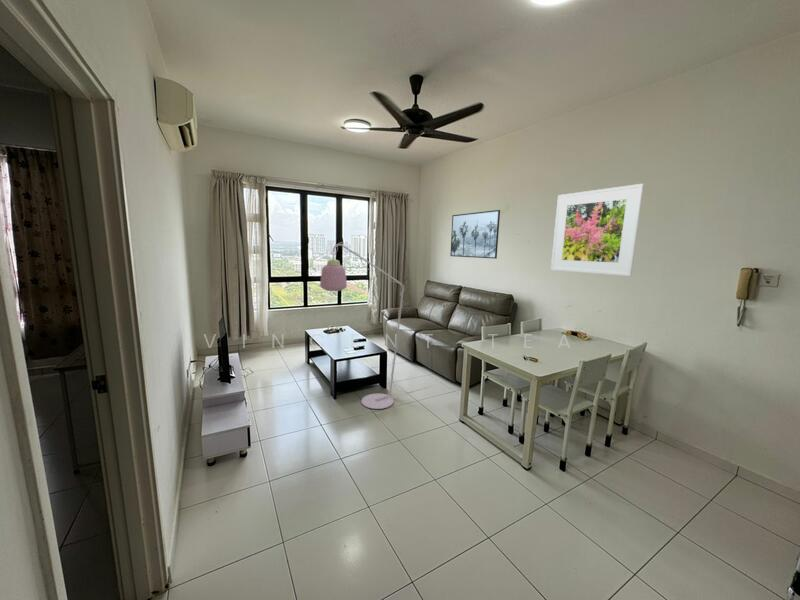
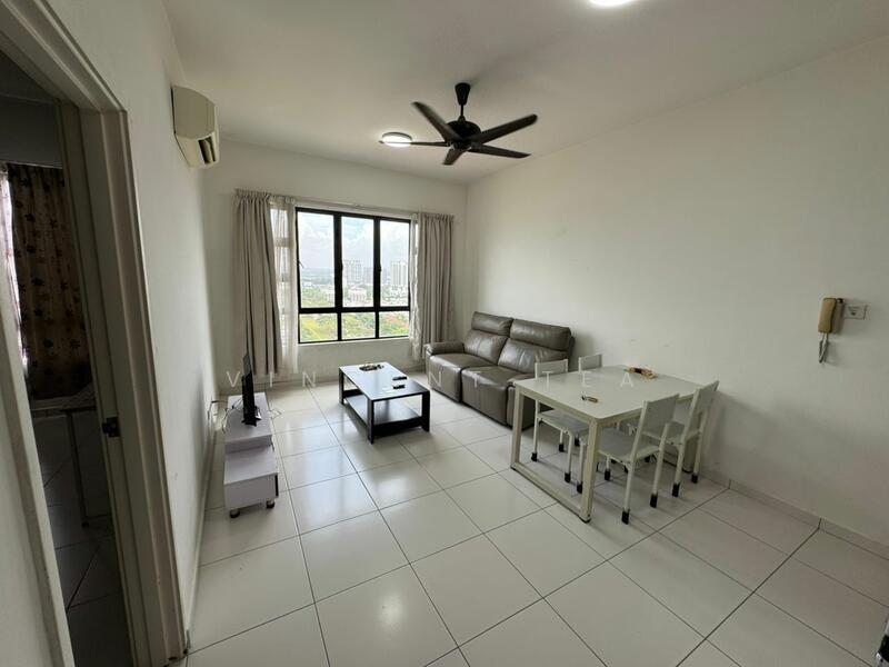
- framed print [449,209,501,260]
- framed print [550,183,645,277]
- floor lamp [319,241,442,410]
